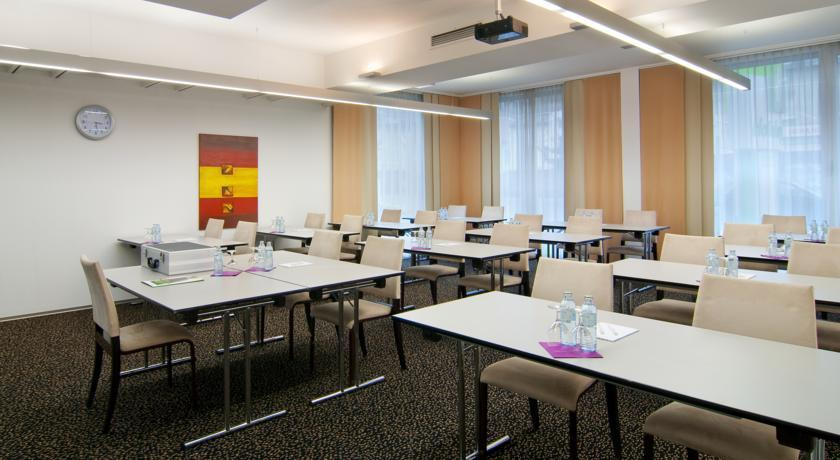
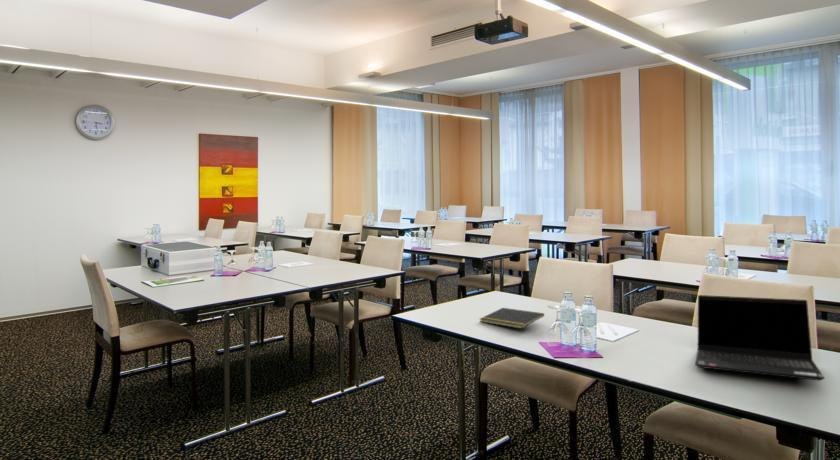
+ notepad [479,307,545,330]
+ laptop computer [694,294,826,382]
